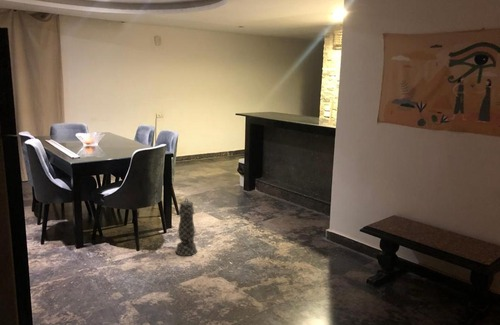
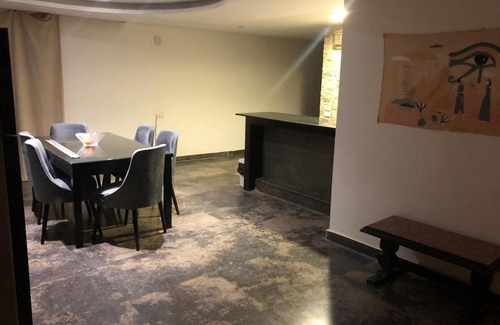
- lantern [174,198,198,257]
